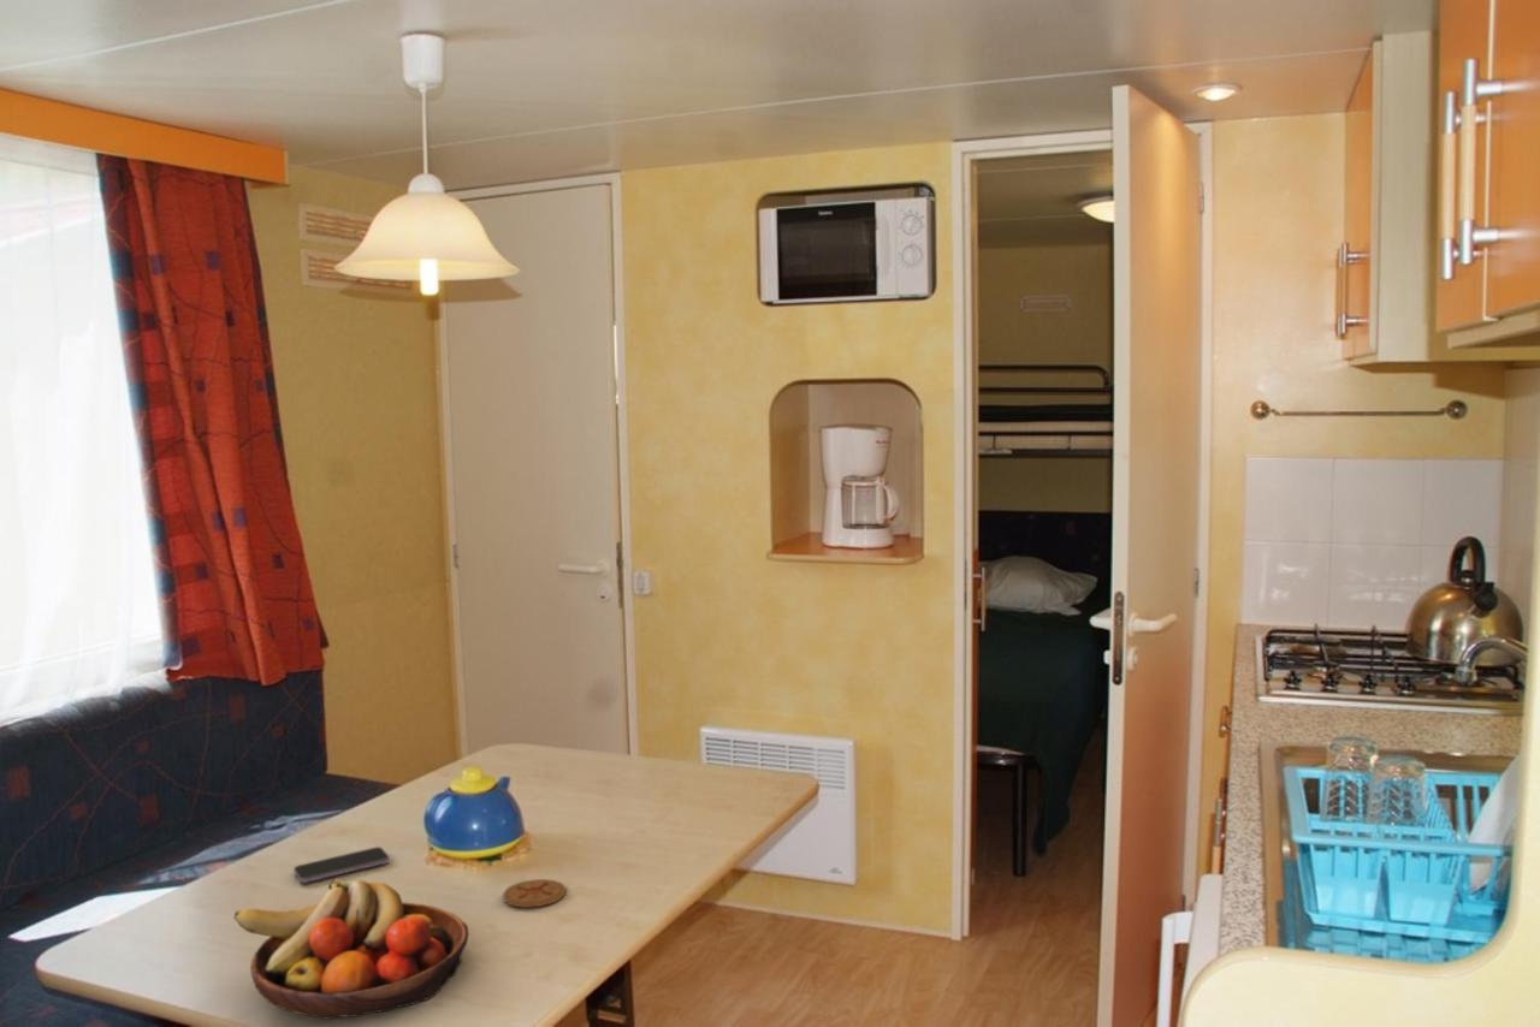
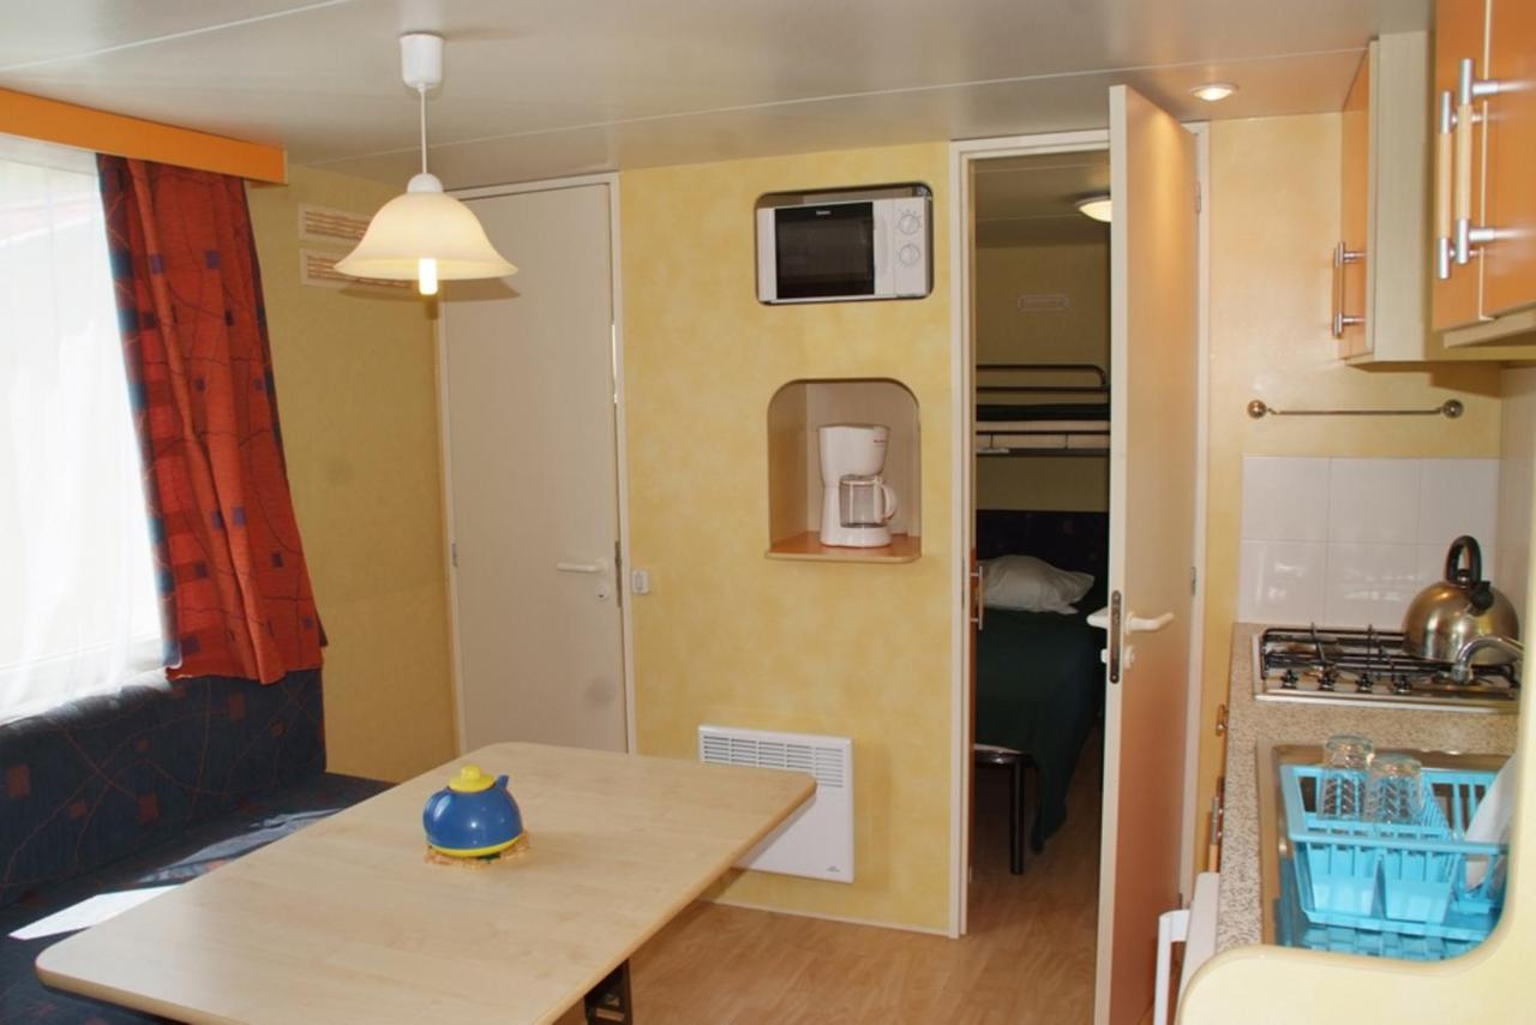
- coaster [502,878,567,908]
- smartphone [292,845,391,884]
- fruit bowl [233,877,469,1020]
